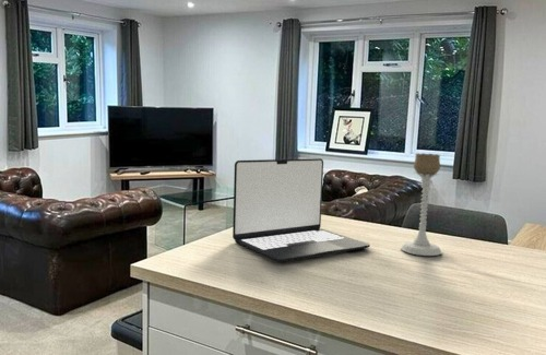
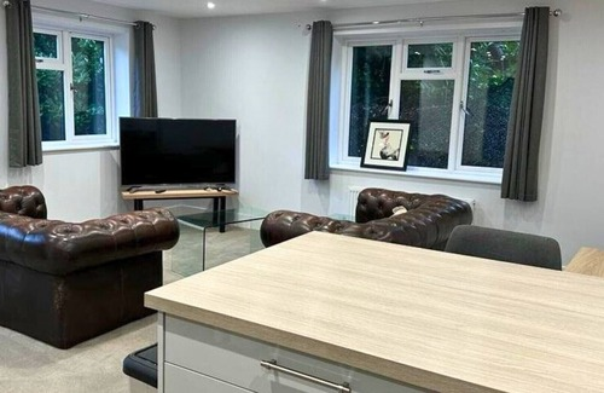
- laptop [232,157,371,263]
- candle holder [400,152,443,257]
